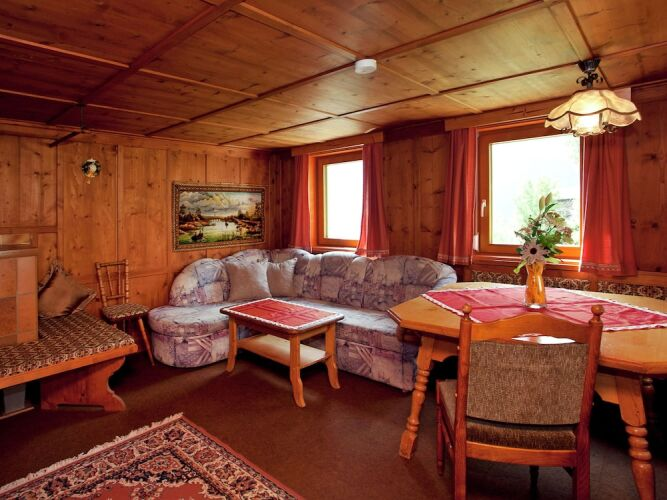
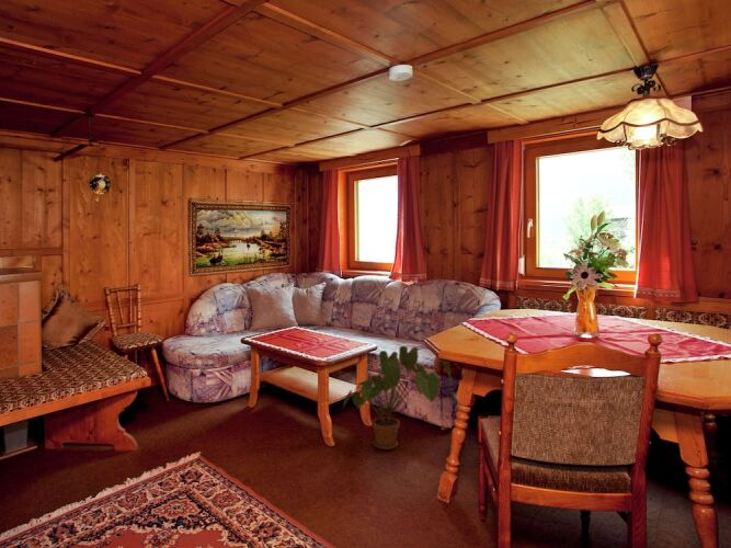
+ house plant [342,345,454,450]
